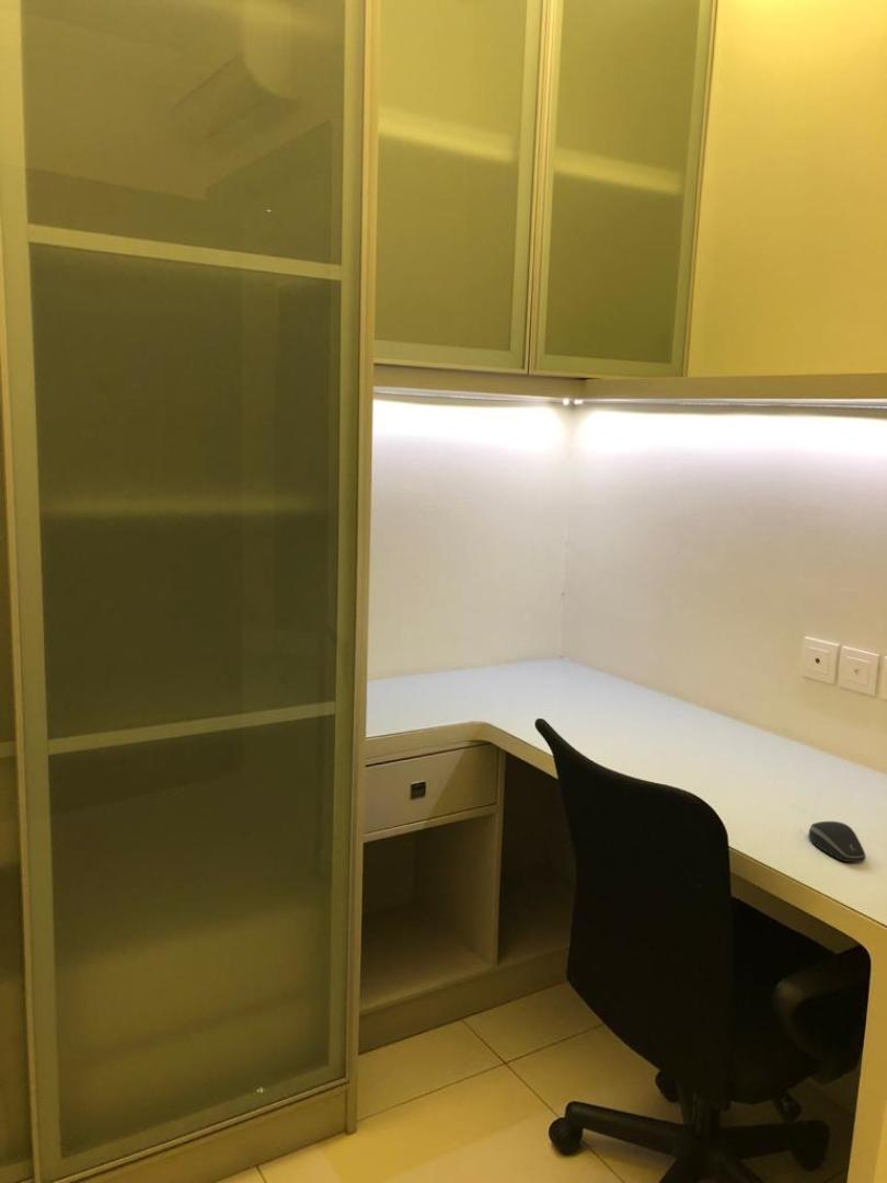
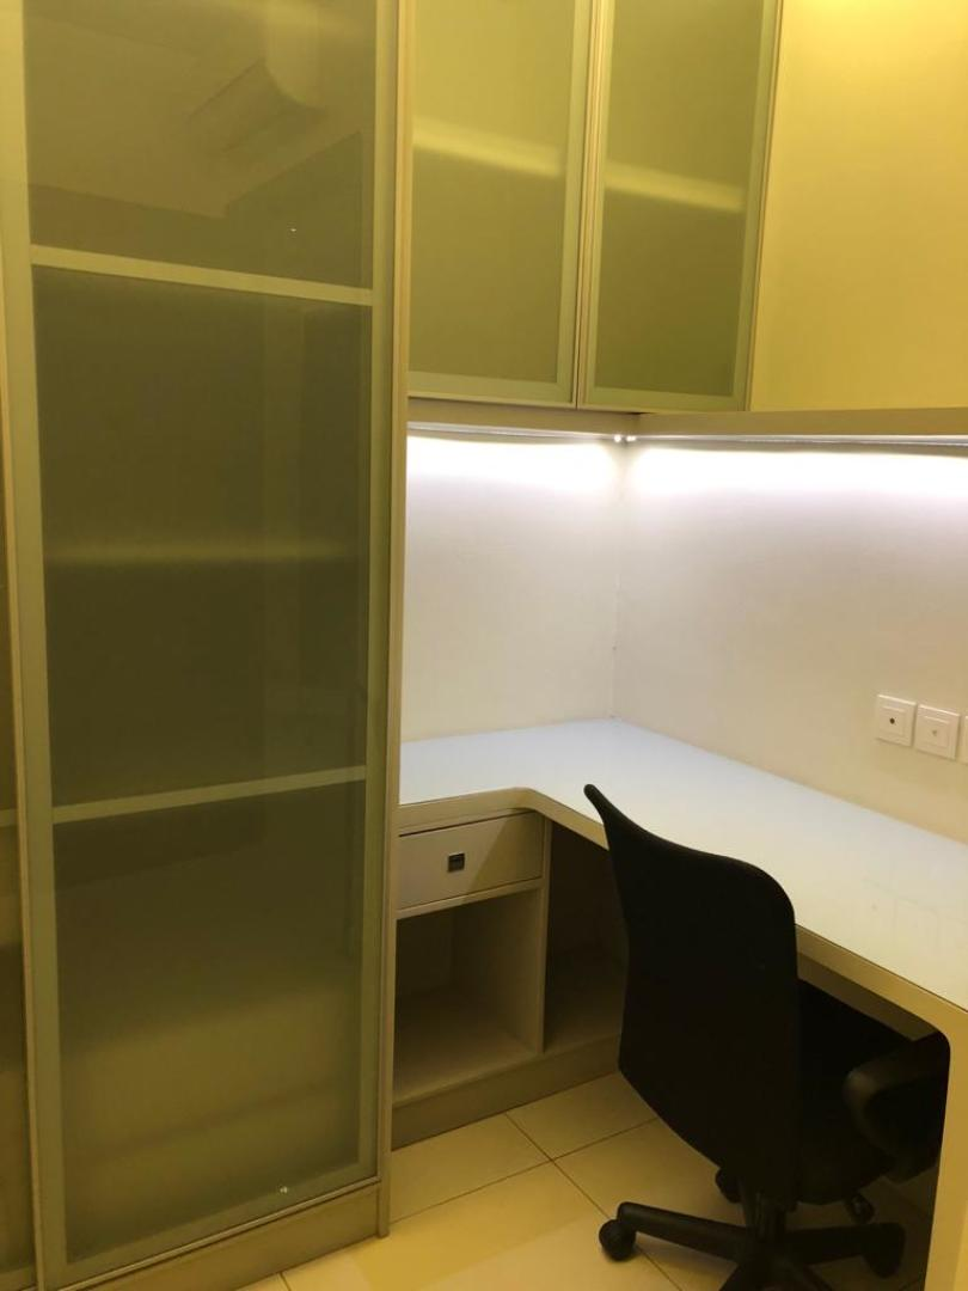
- computer mouse [807,820,866,863]
